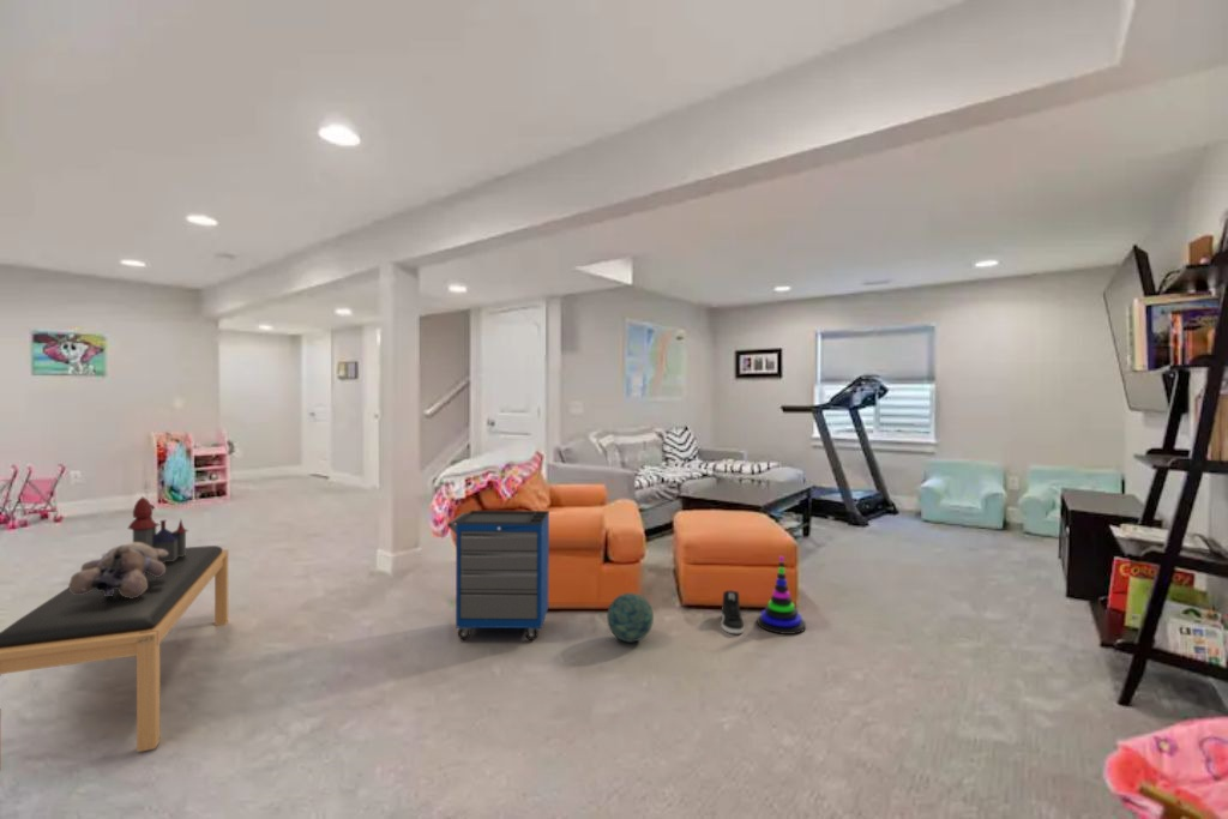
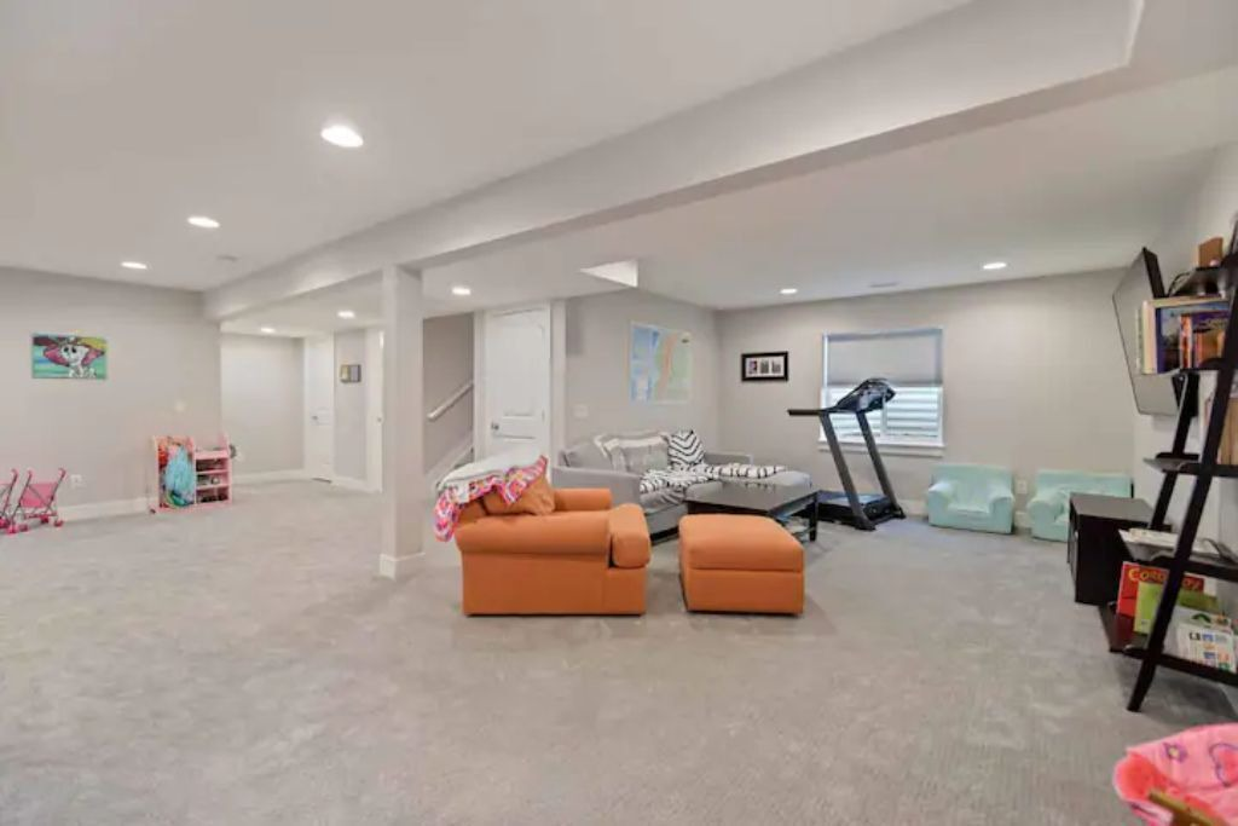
- cabinet [446,510,550,642]
- bench [0,544,229,772]
- teddy bear [67,542,168,598]
- sneaker [720,589,745,634]
- ball [606,592,655,643]
- stacking toy [756,555,807,636]
- toy castle [127,496,189,562]
